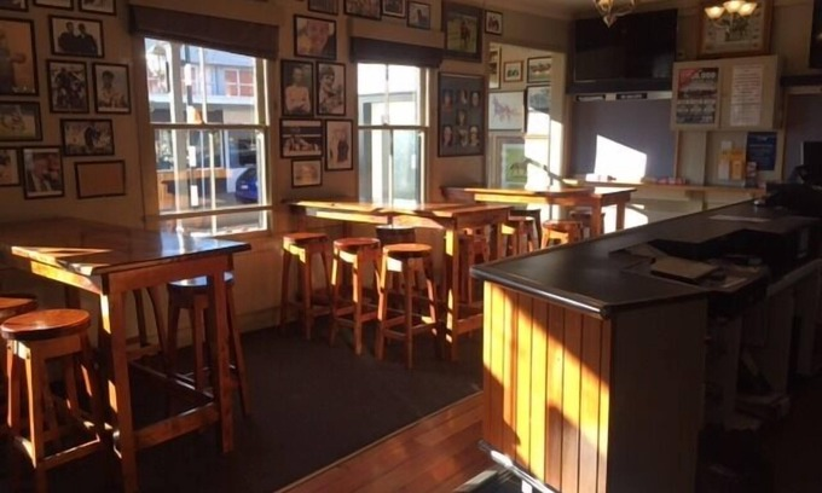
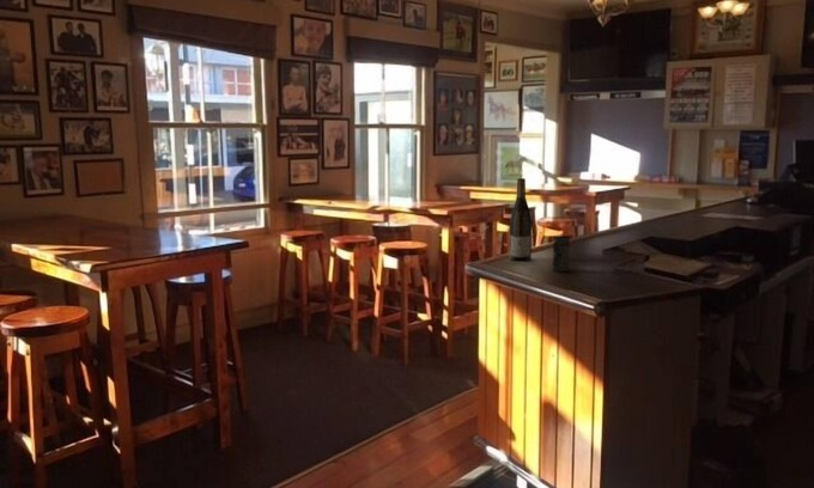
+ wine bottle [509,177,533,262]
+ jar [551,234,572,273]
